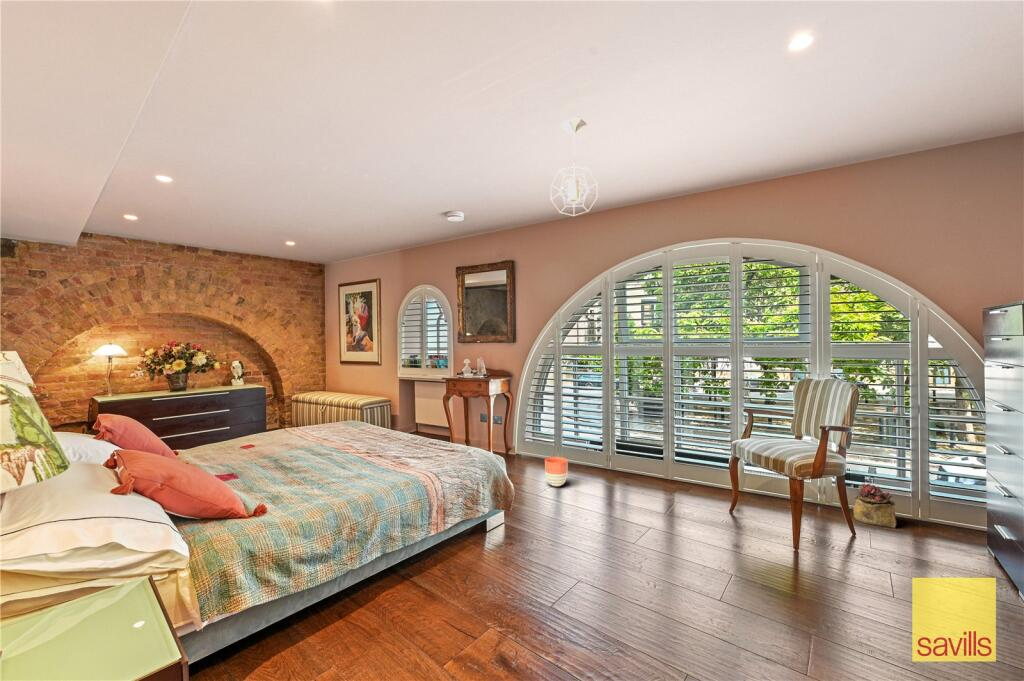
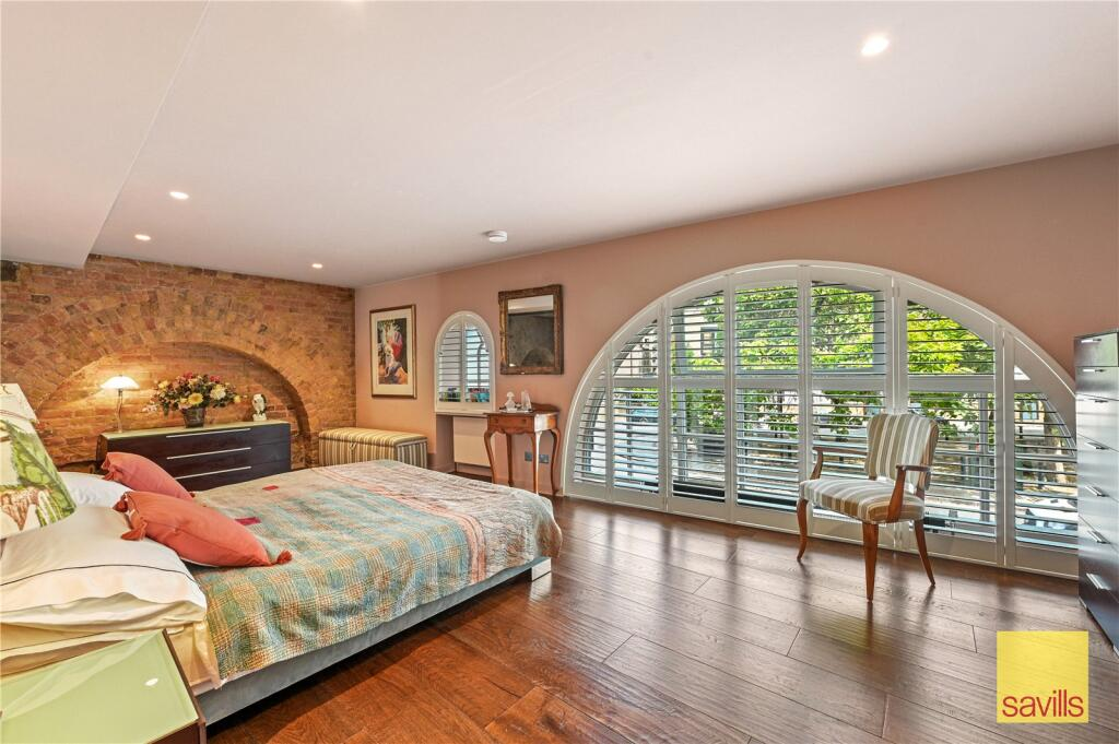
- pendant light [550,117,599,217]
- planter [544,456,569,487]
- potted plant [852,483,897,529]
